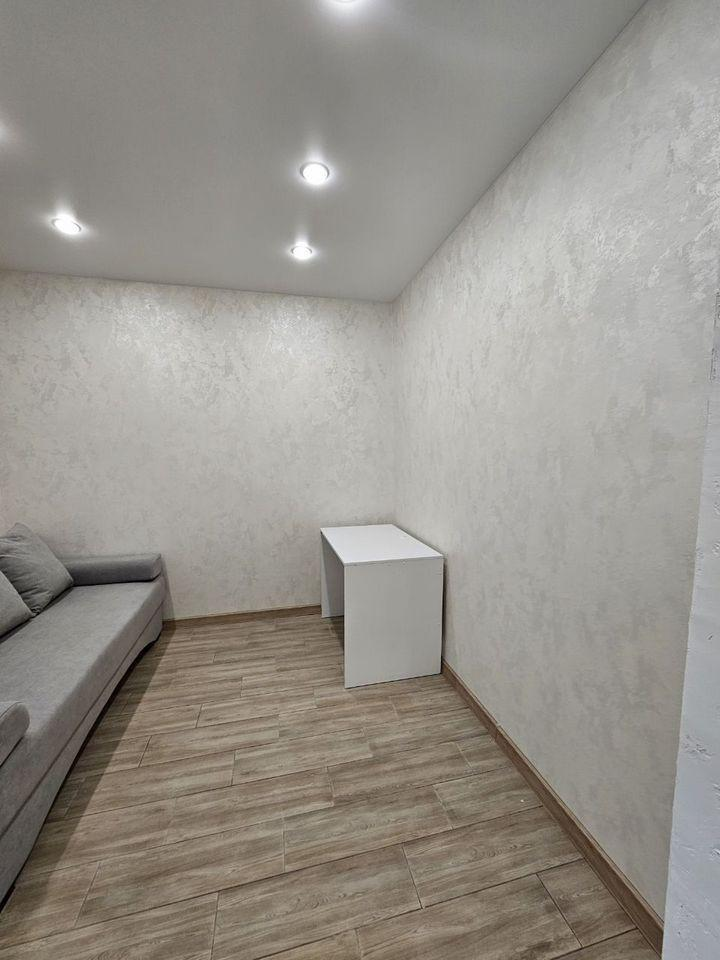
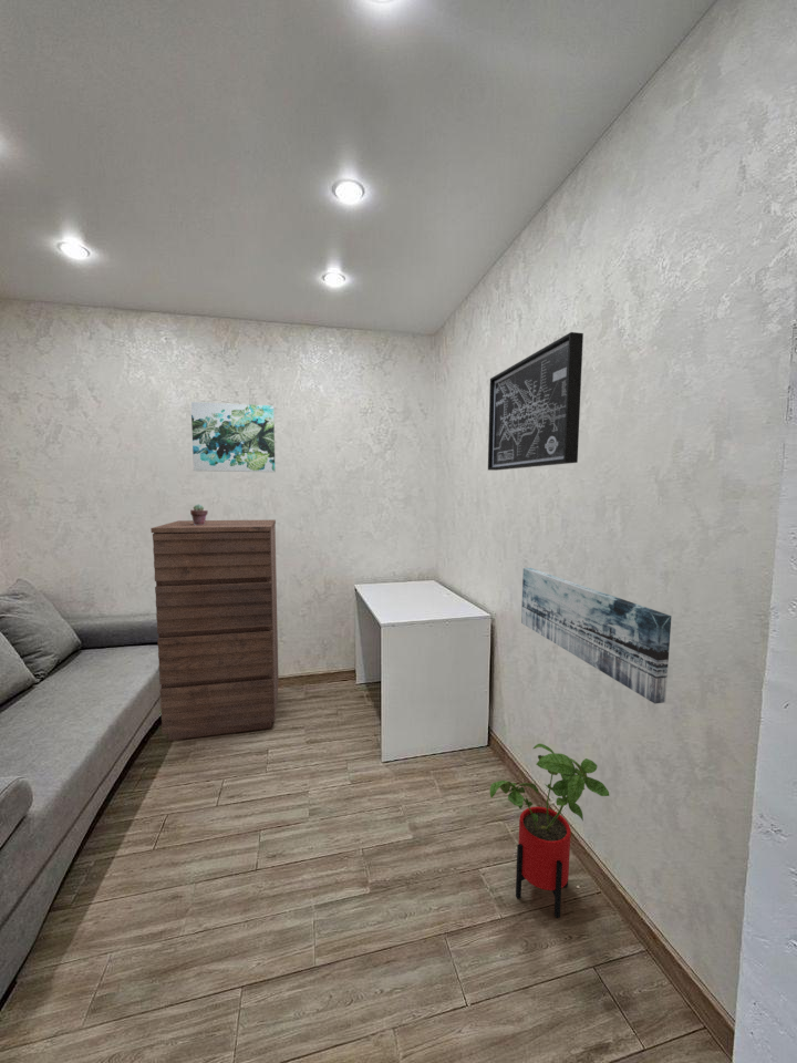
+ wall art [520,567,672,704]
+ house plant [489,743,610,919]
+ potted succulent [189,503,209,525]
+ dresser [151,519,280,742]
+ wall art [190,401,277,473]
+ wall art [487,331,584,472]
